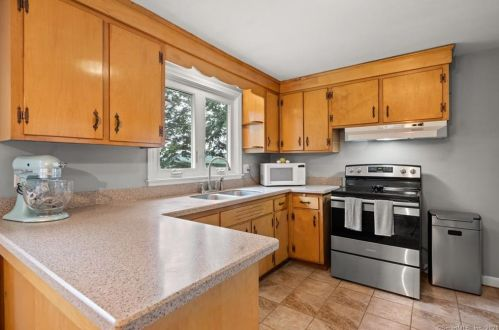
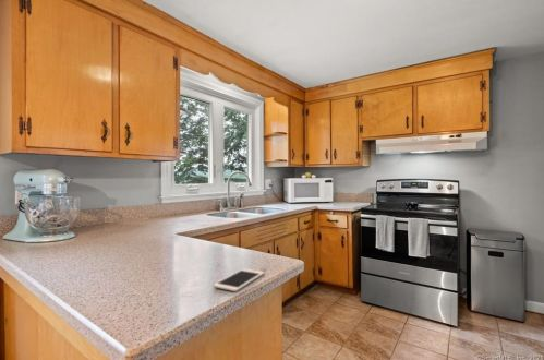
+ cell phone [213,267,265,292]
